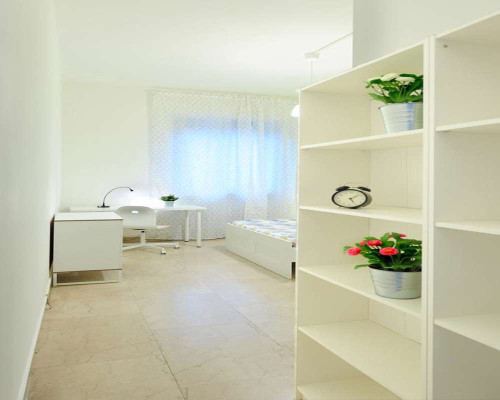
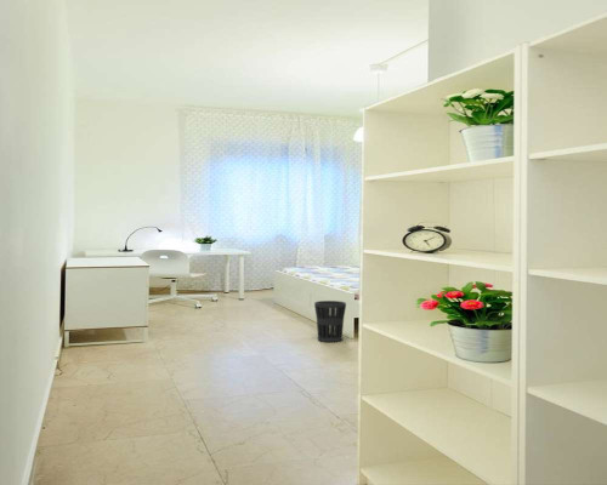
+ wastebasket [313,299,347,343]
